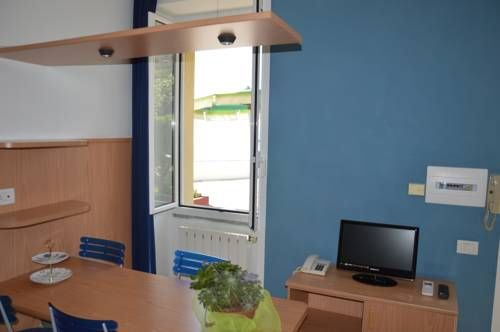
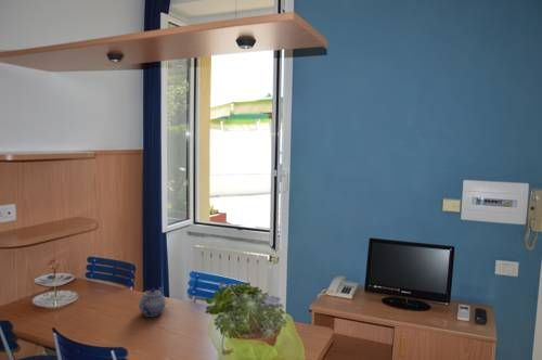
+ teapot [138,286,166,318]
